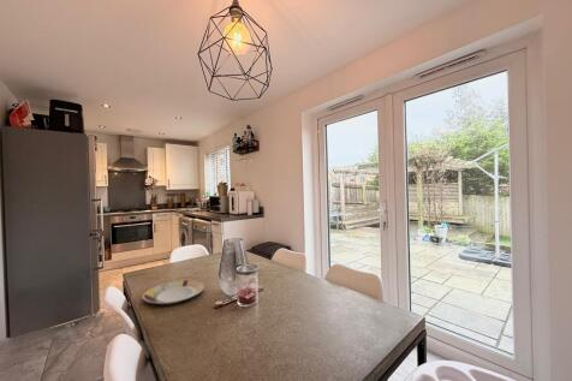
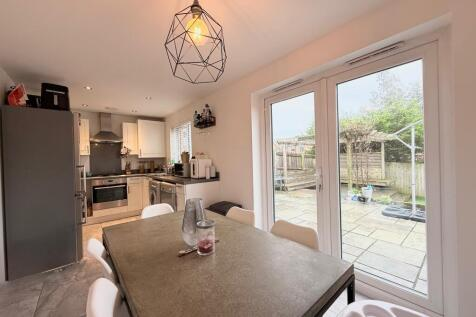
- plate [142,279,205,305]
